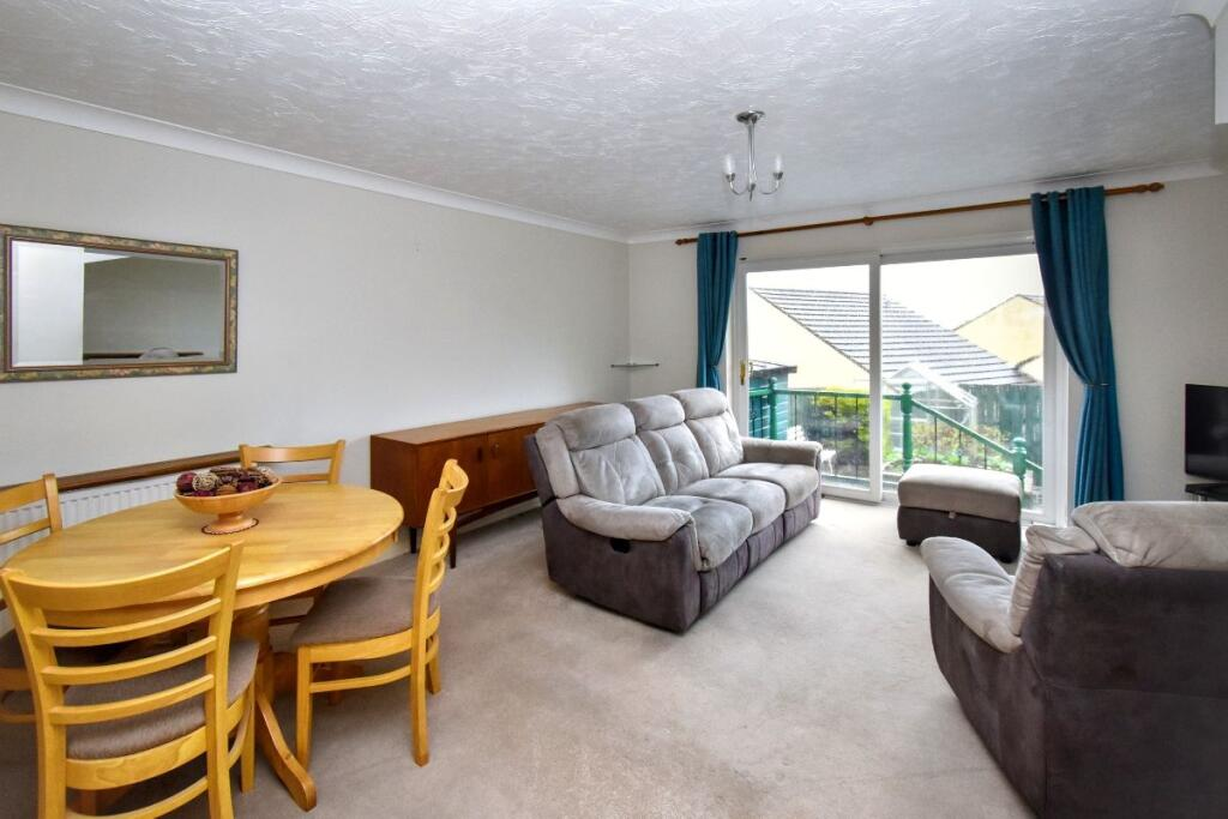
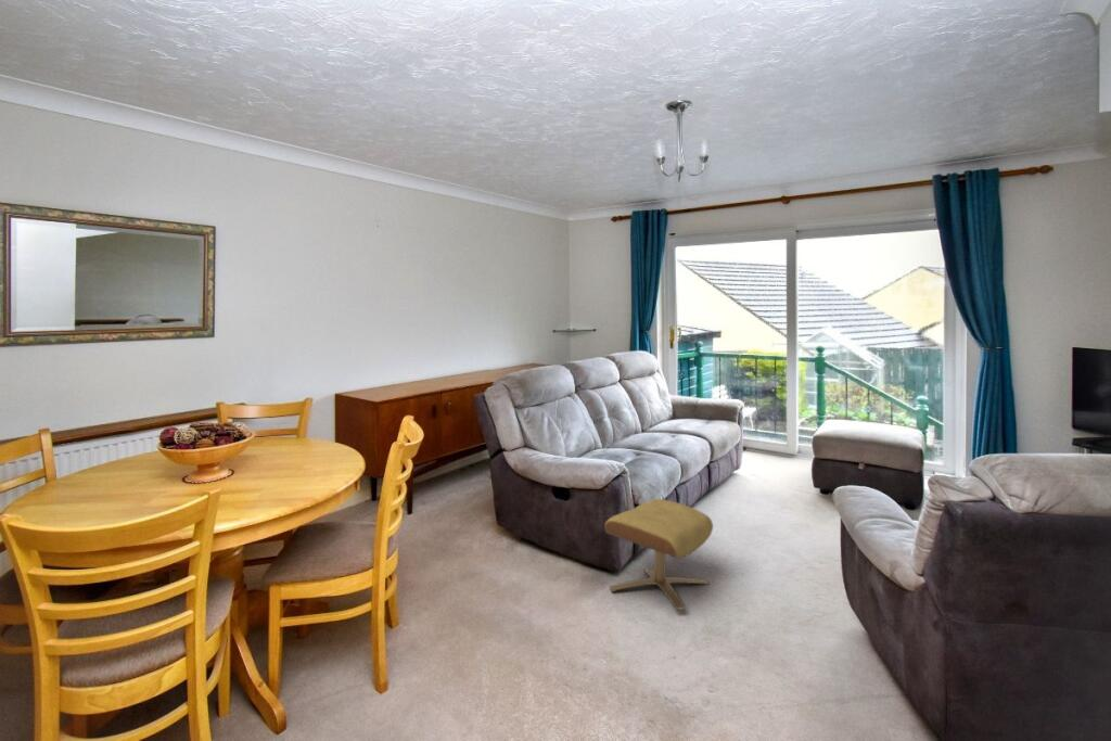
+ ottoman [603,498,714,611]
